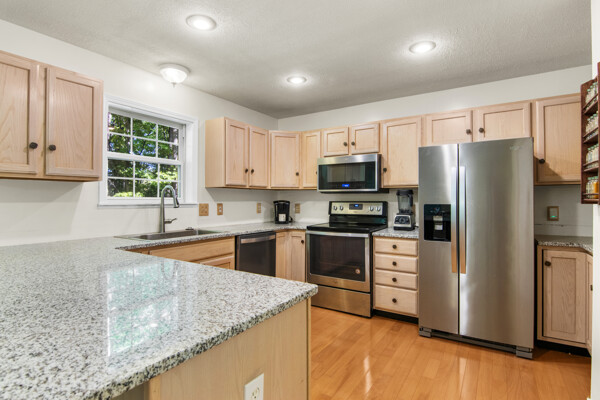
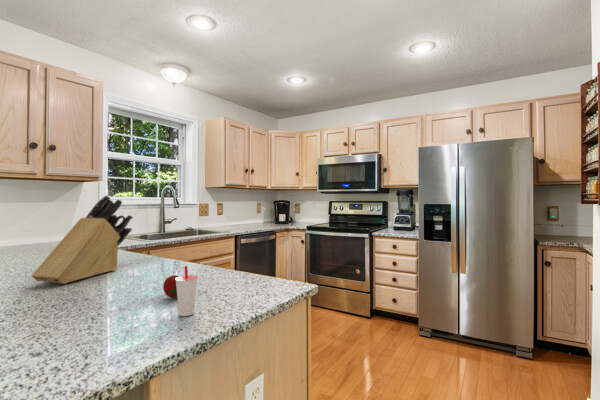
+ knife block [31,194,134,285]
+ fruit [162,274,181,299]
+ cup [175,265,199,317]
